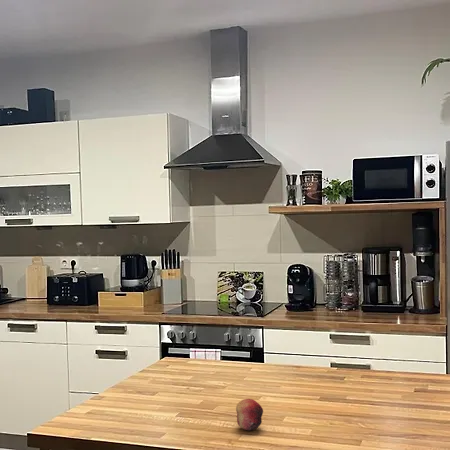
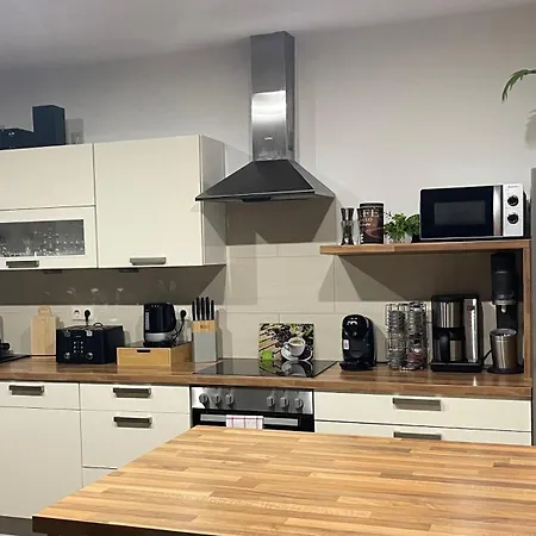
- fruit [235,398,264,431]
